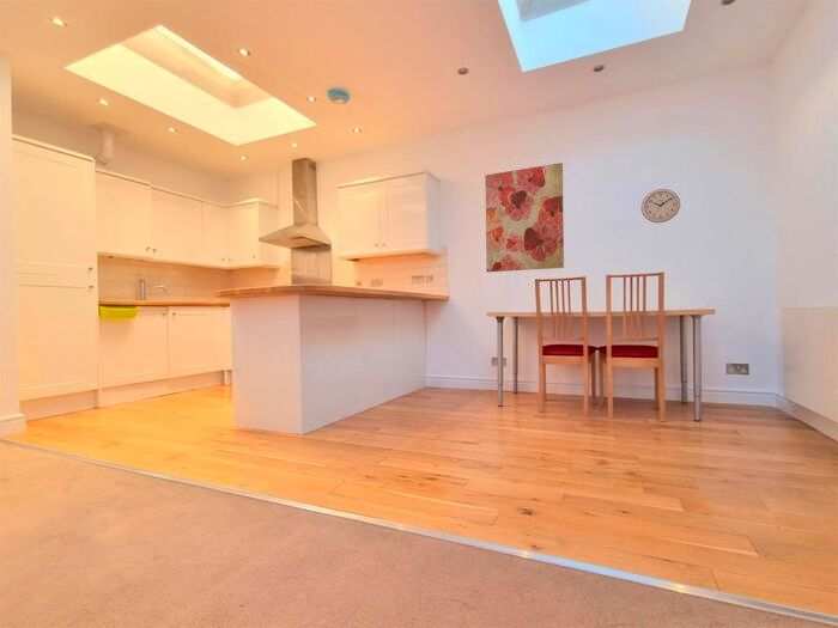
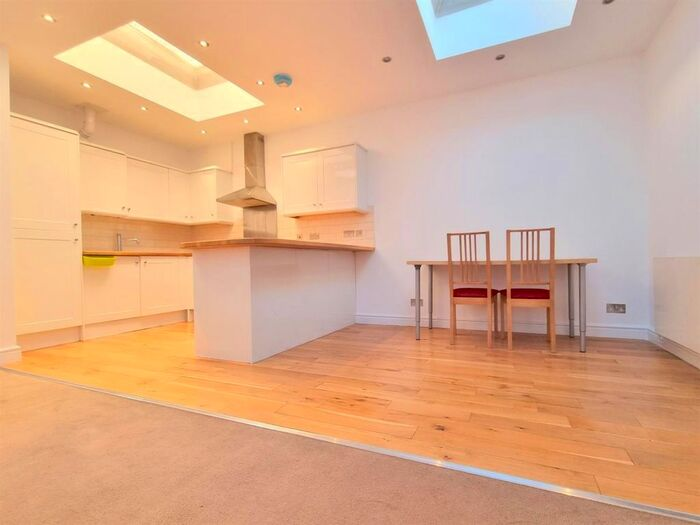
- wall art [484,161,565,274]
- wall clock [640,188,681,224]
